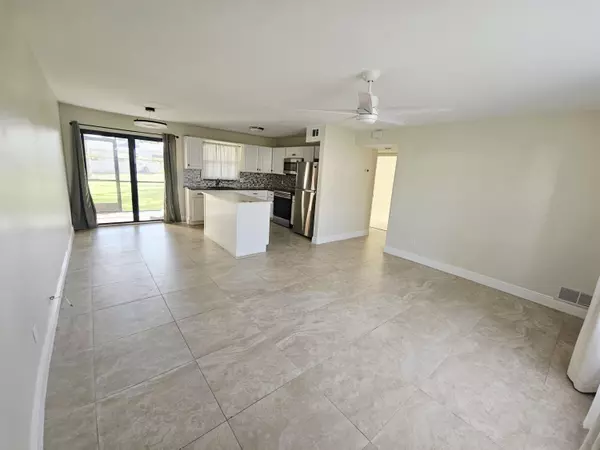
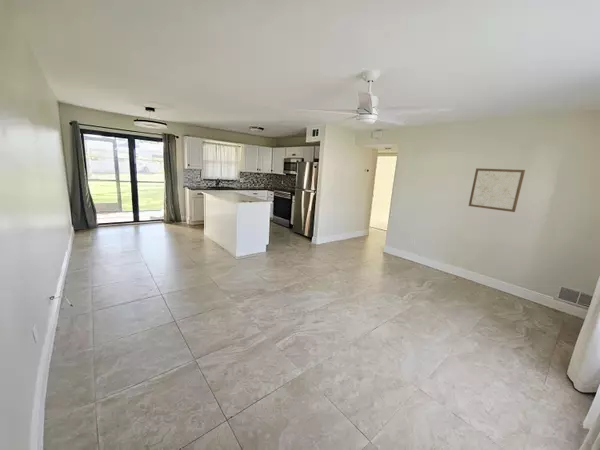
+ wall art [468,167,526,213]
